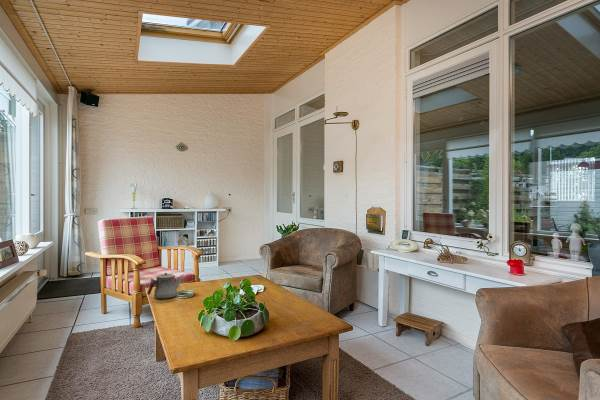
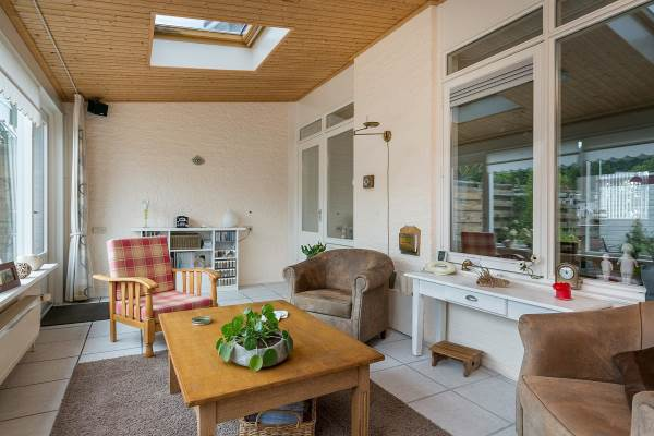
- teapot [146,272,184,300]
